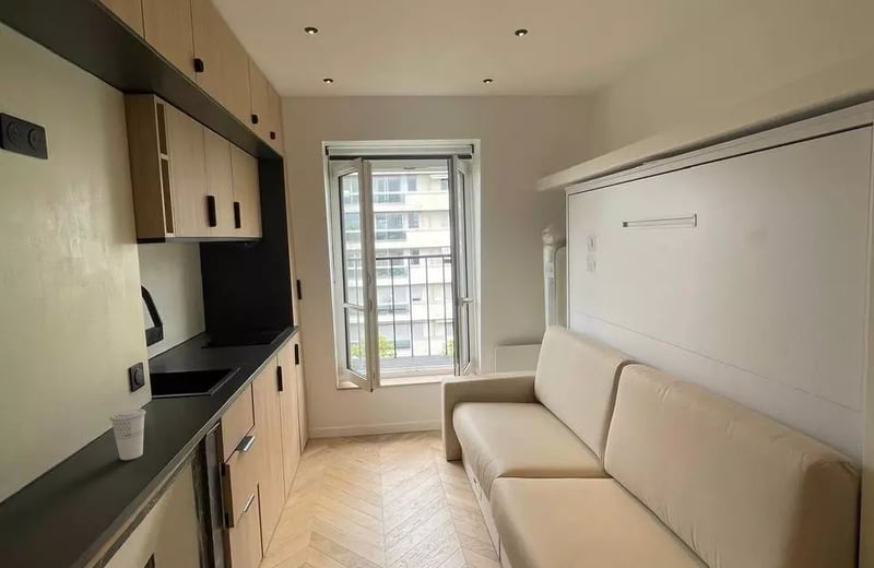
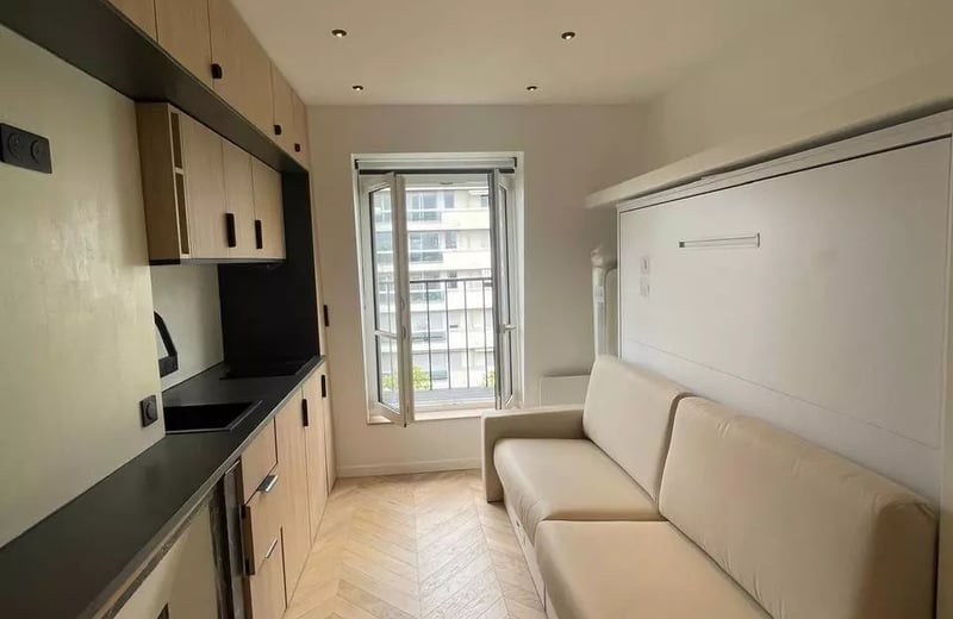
- cup [108,407,146,461]
